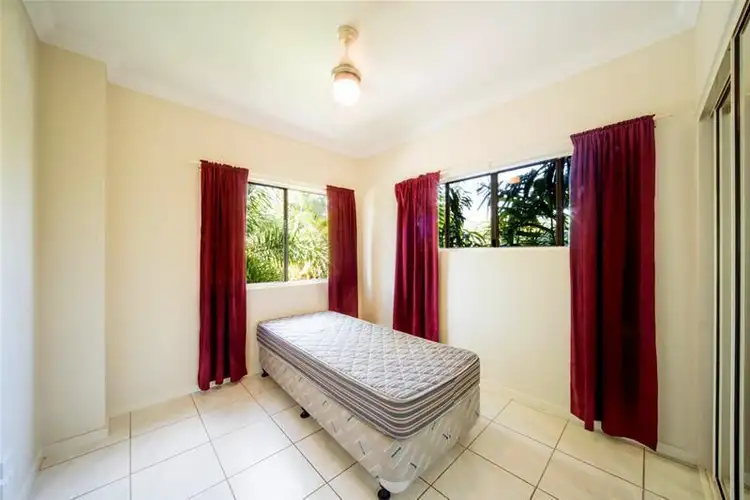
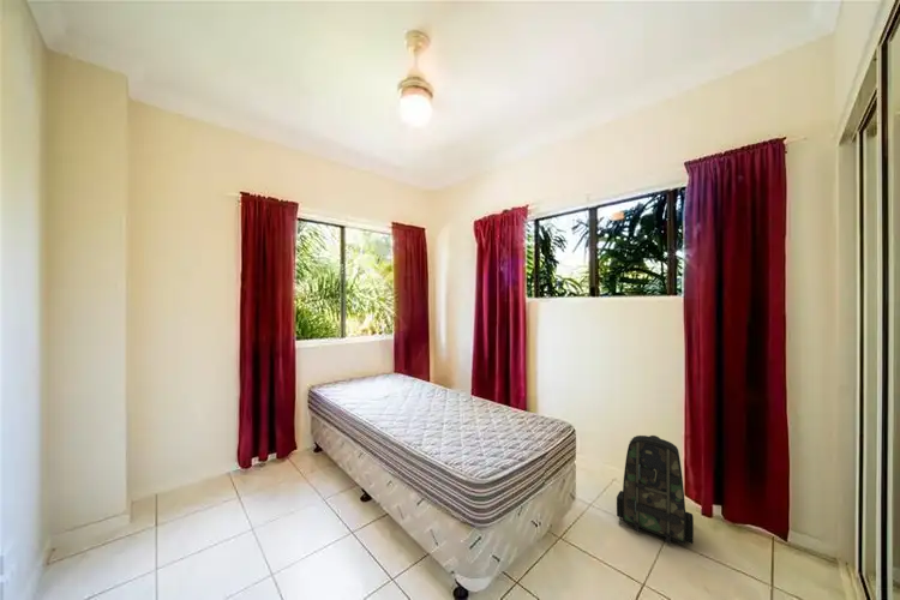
+ backpack [616,434,695,545]
